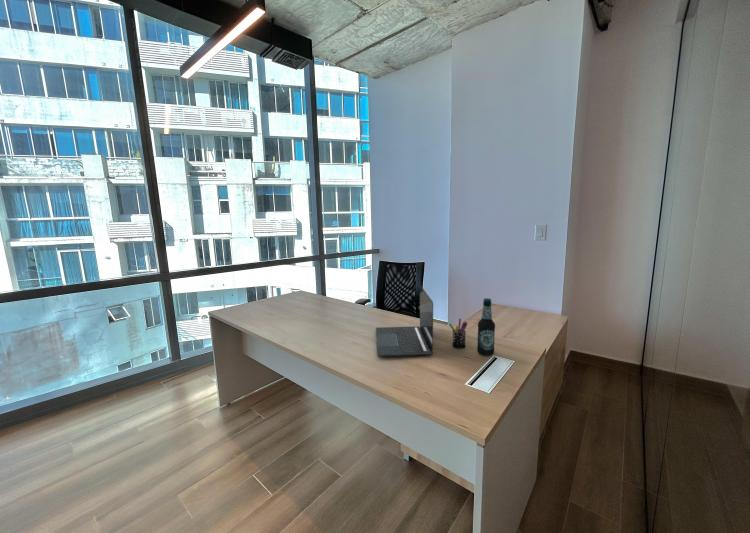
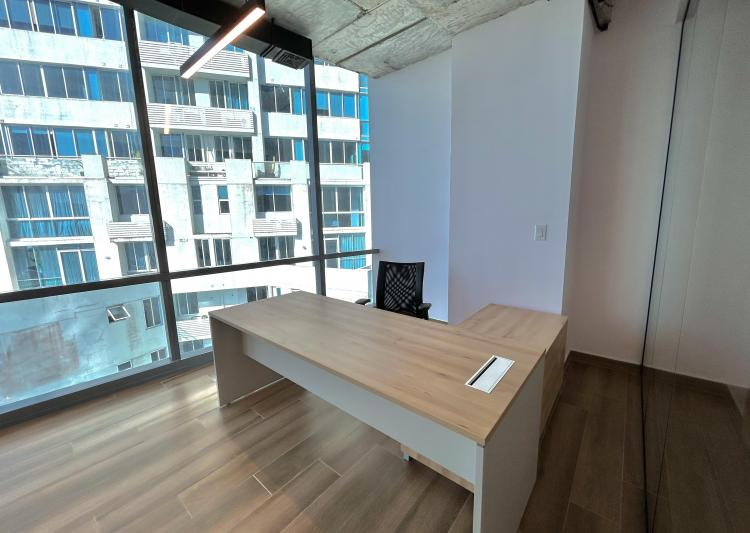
- pen holder [448,318,468,349]
- laptop [375,284,434,358]
- bottle [476,297,496,356]
